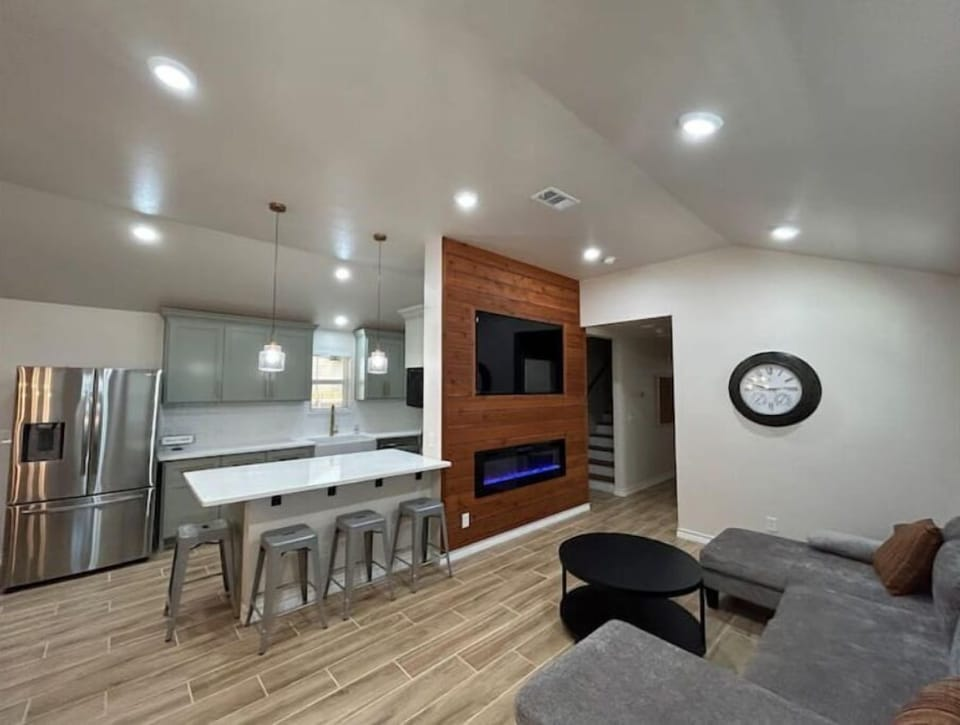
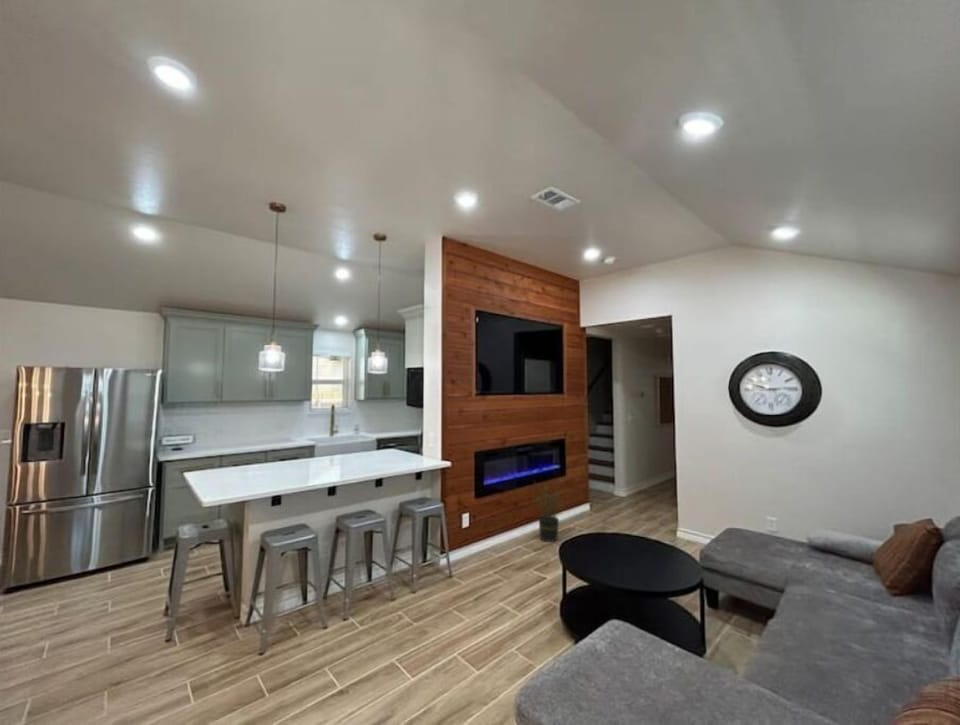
+ potted plant [532,479,565,543]
